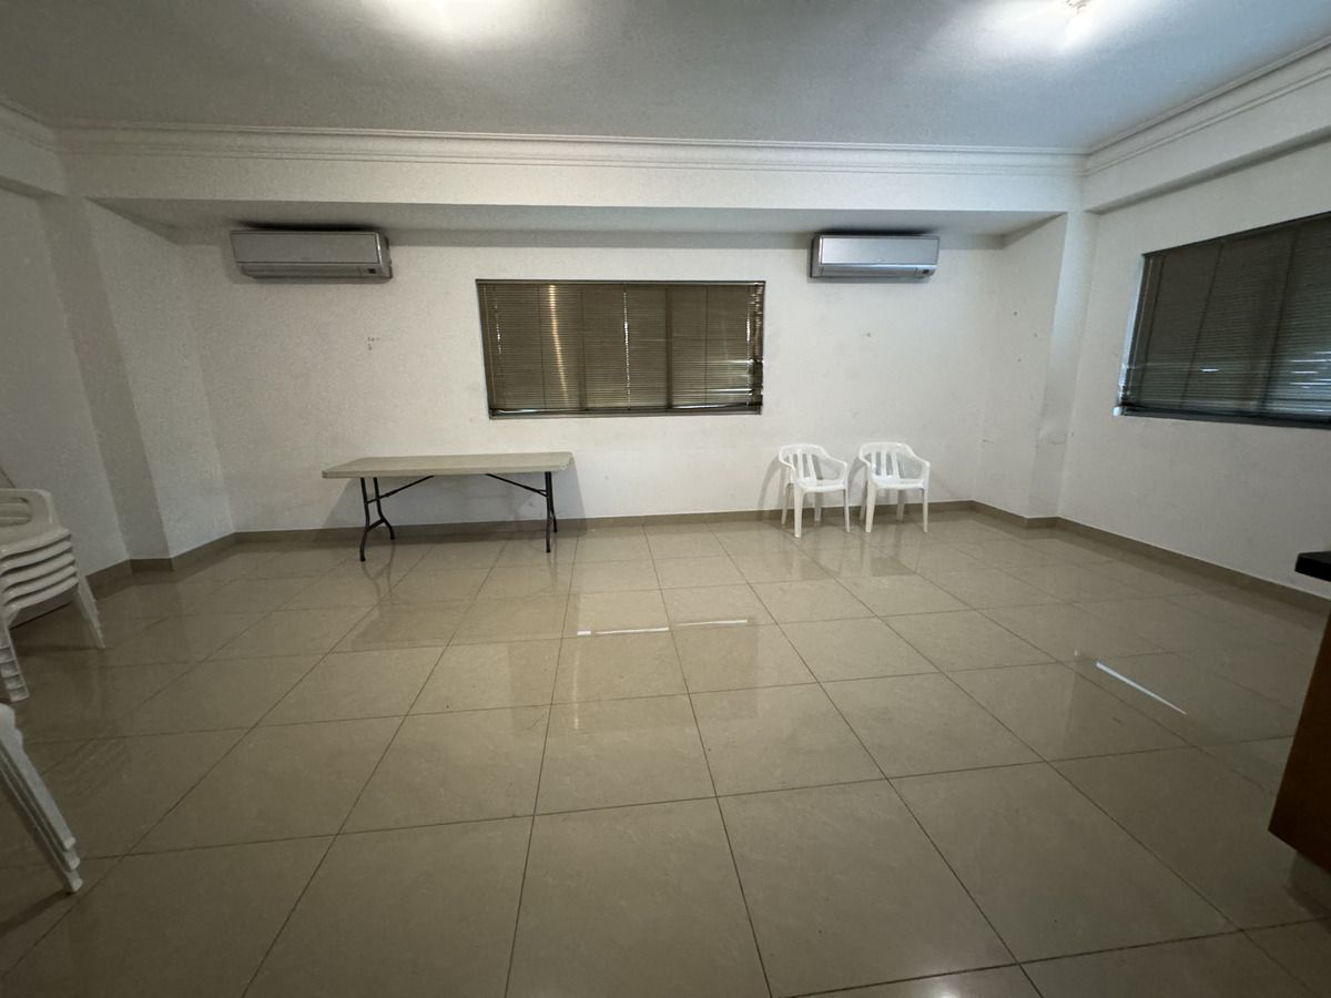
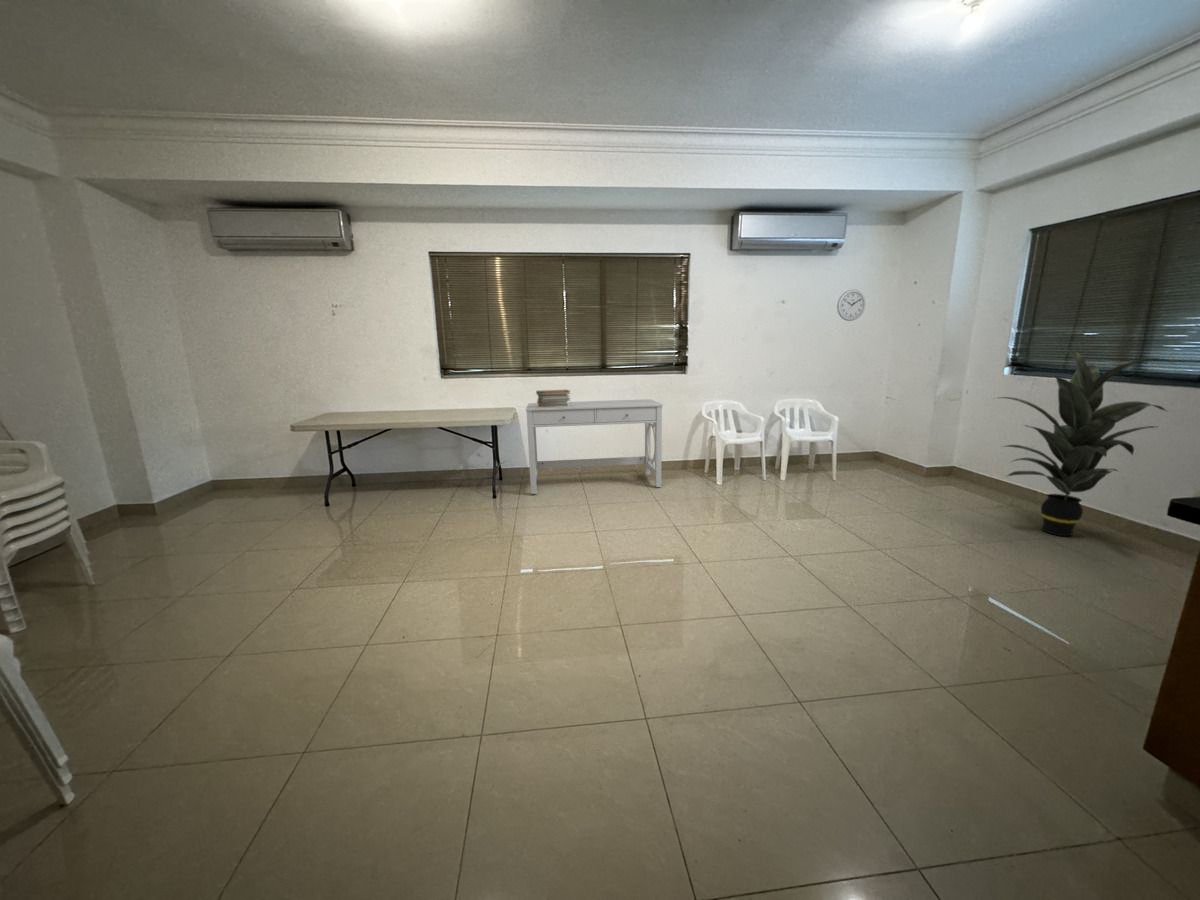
+ indoor plant [991,348,1175,537]
+ desk [525,398,664,495]
+ wall clock [836,288,866,322]
+ book stack [535,389,572,408]
